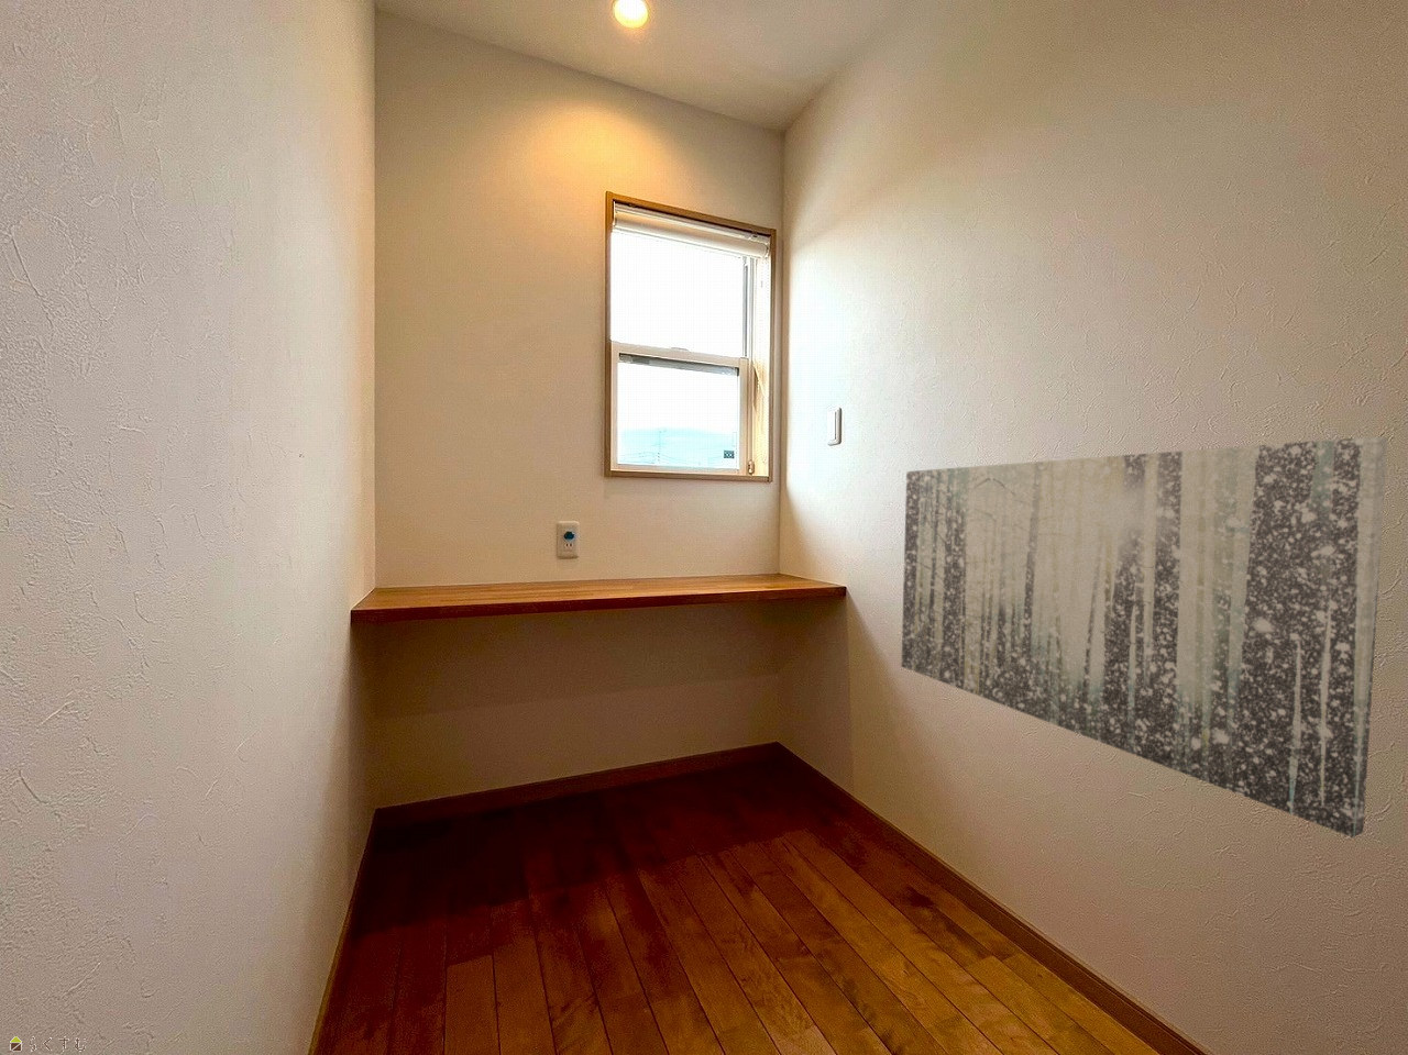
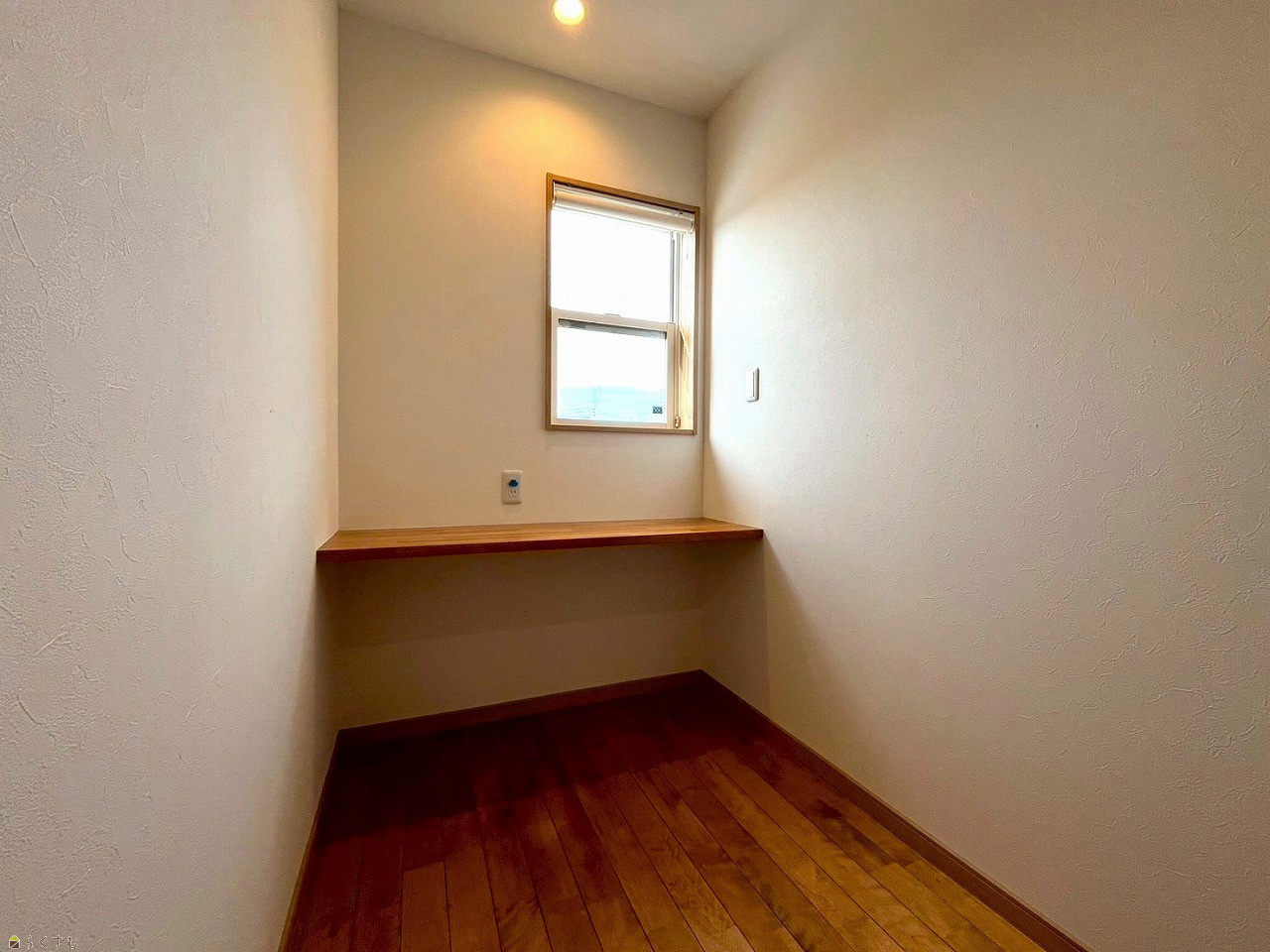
- wall art [900,436,1388,839]
